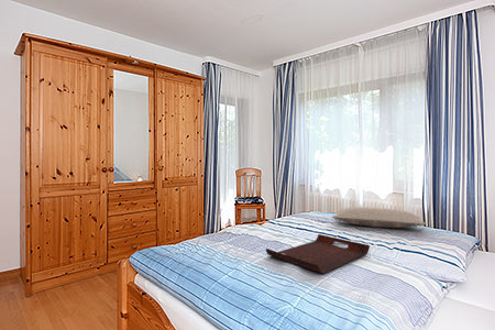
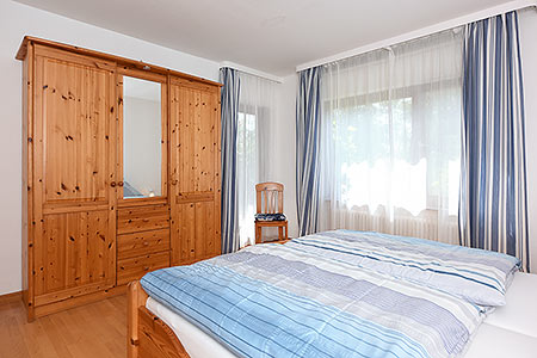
- serving tray [265,233,371,275]
- pillow [331,207,427,229]
